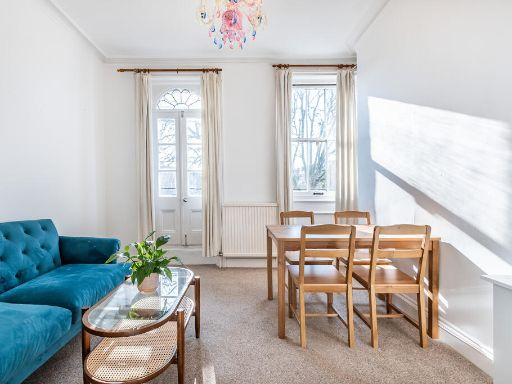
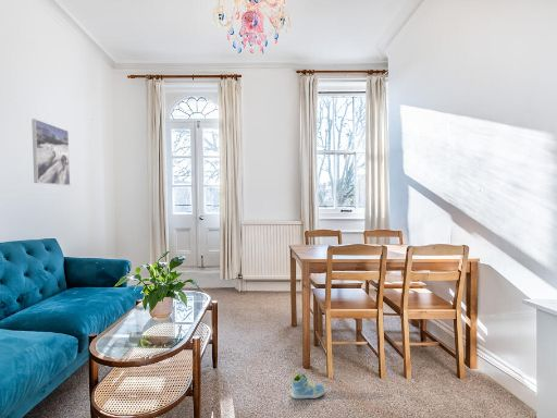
+ sneaker [290,372,326,401]
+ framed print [30,118,71,186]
